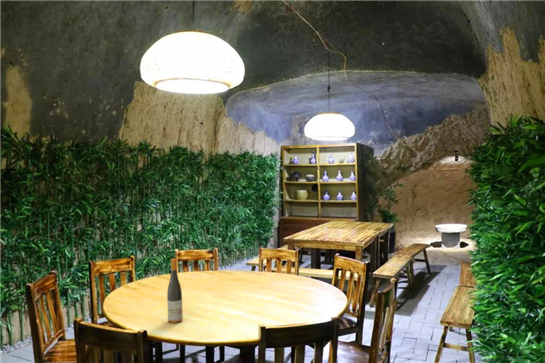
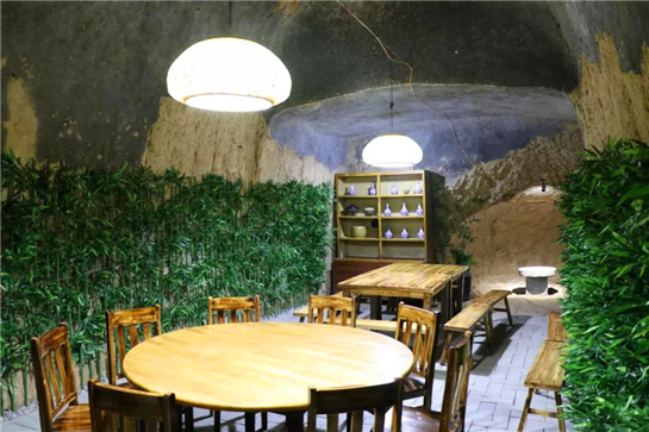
- wine bottle [166,258,184,324]
